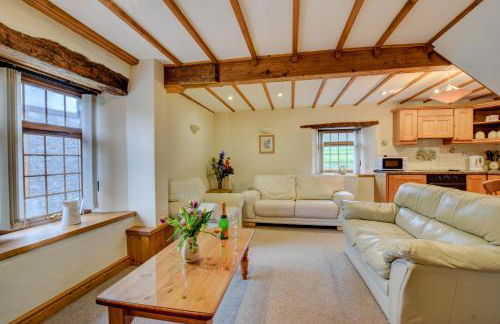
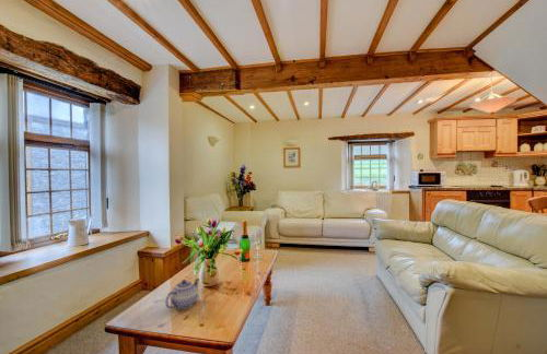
+ teapot [164,276,201,310]
